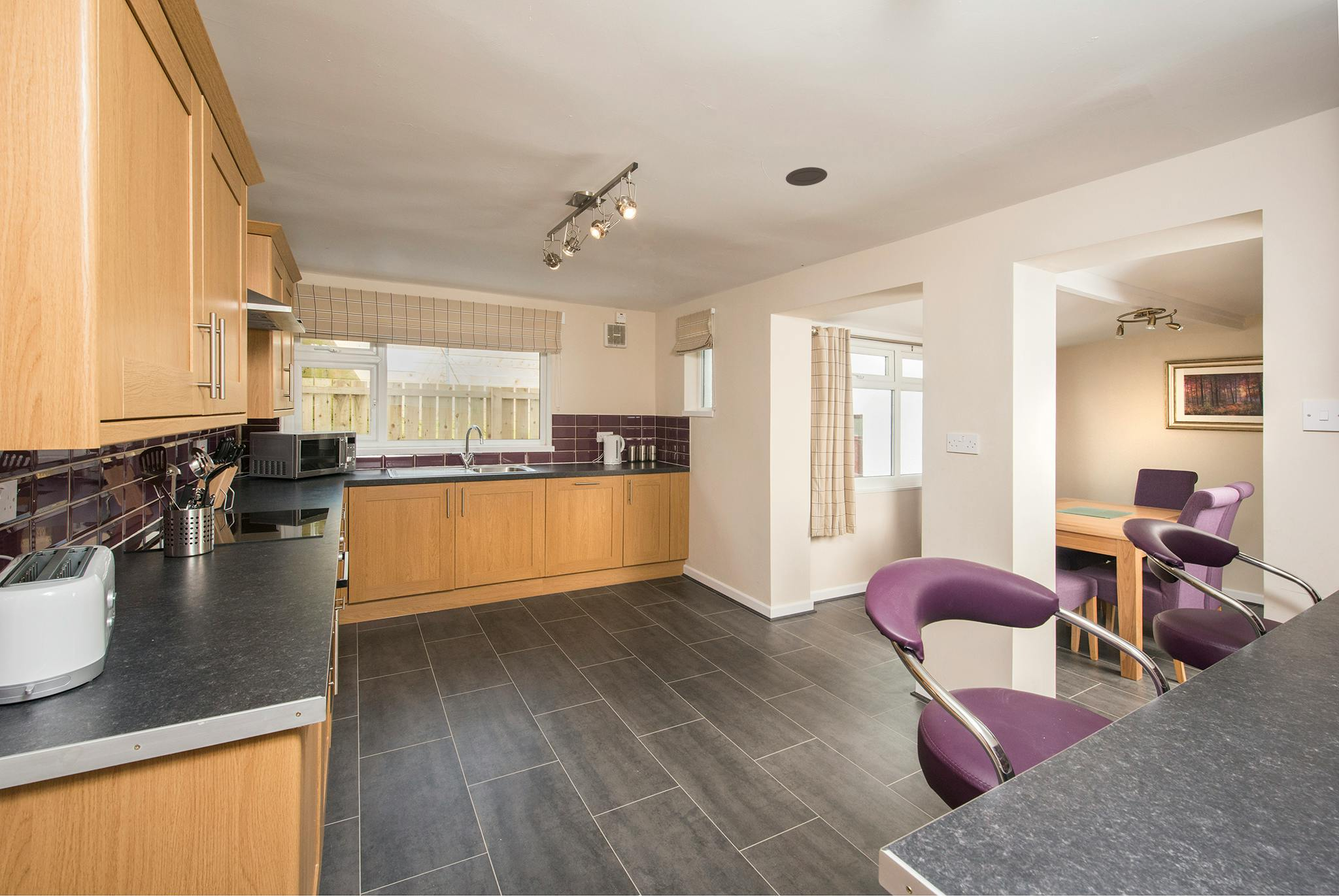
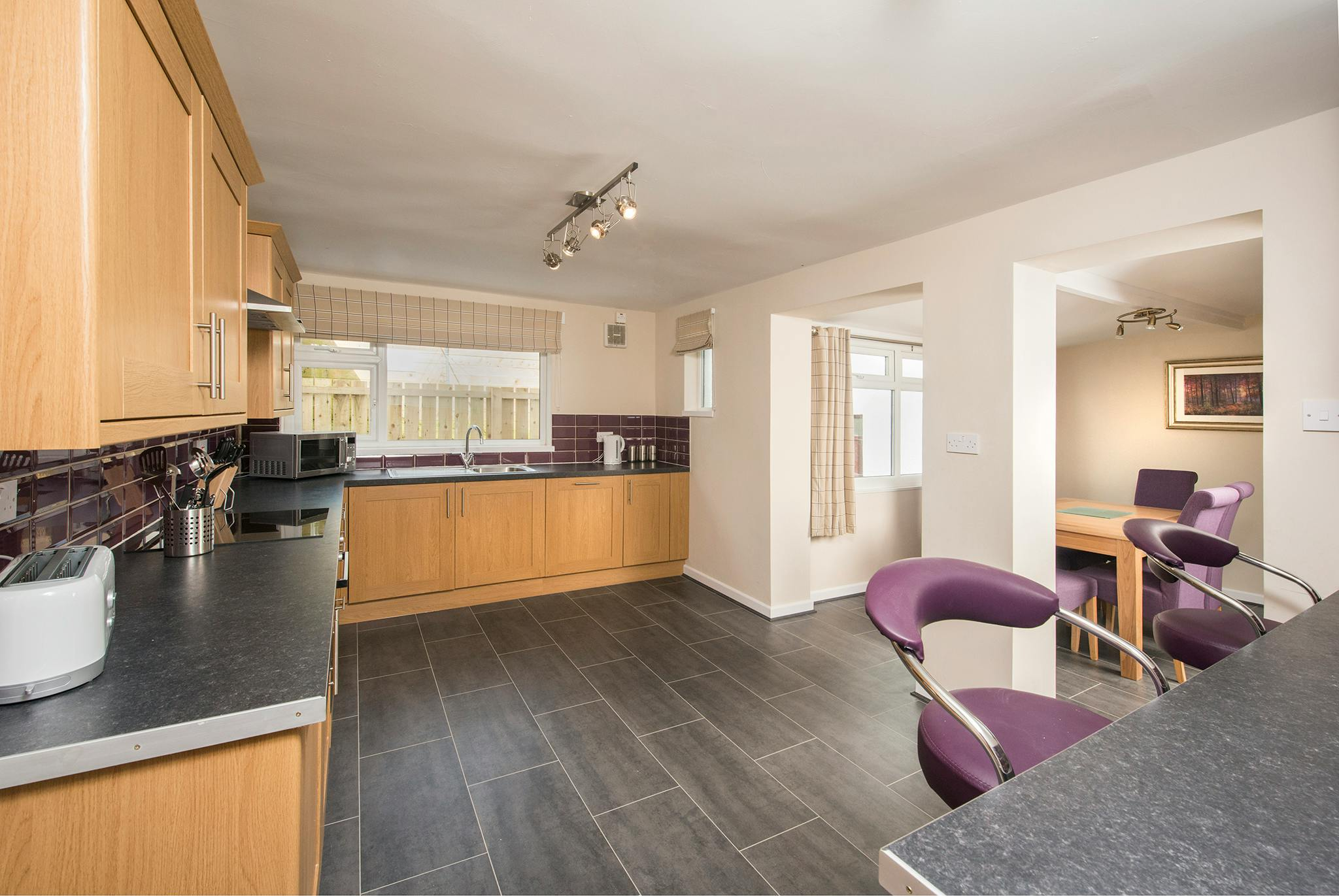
- recessed light [785,167,828,186]
